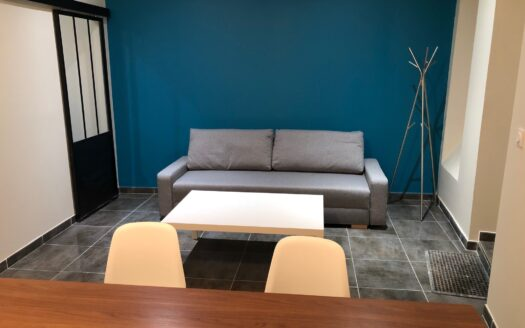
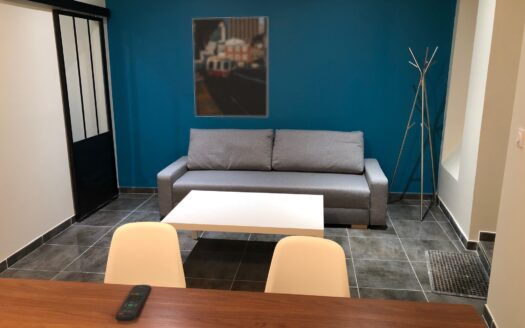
+ remote control [114,284,152,322]
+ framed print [191,16,269,118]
